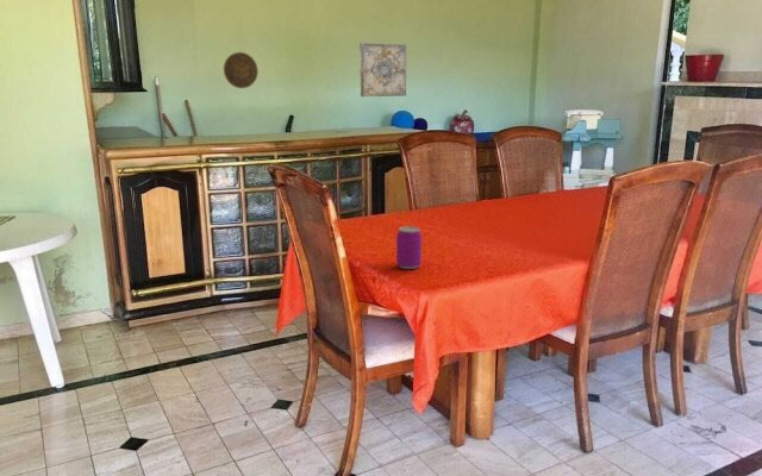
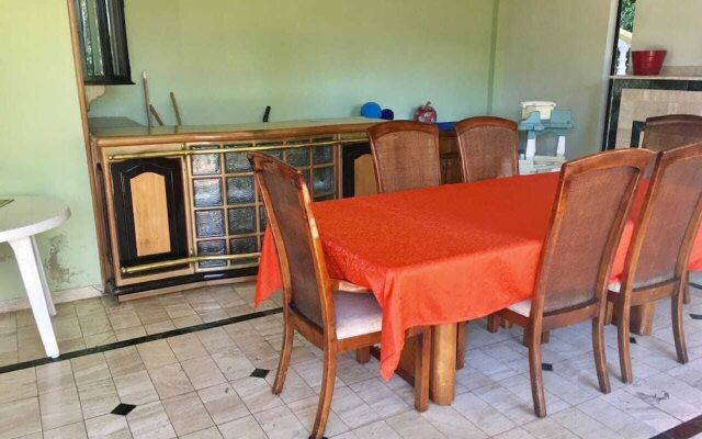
- wall art [358,42,407,98]
- beverage can [395,225,423,270]
- decorative plate [223,51,260,89]
